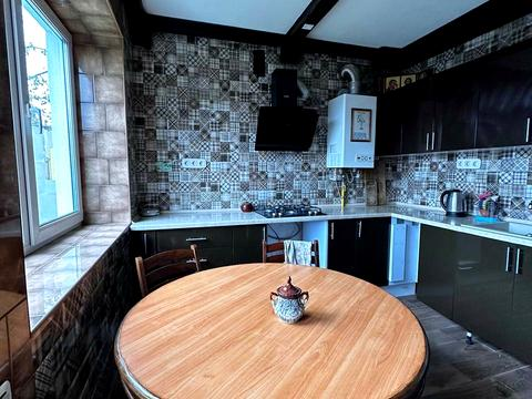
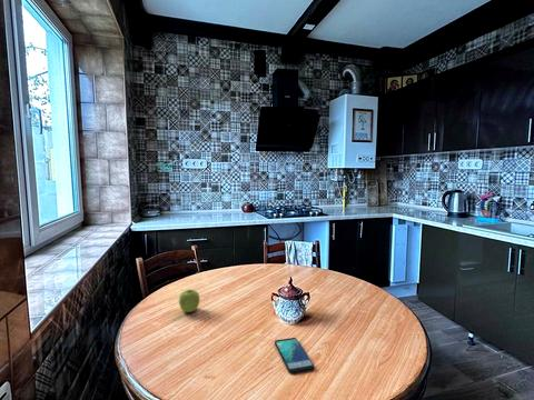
+ fruit [178,289,201,313]
+ smartphone [274,337,316,374]
